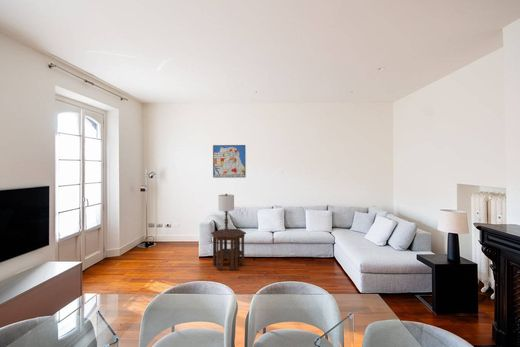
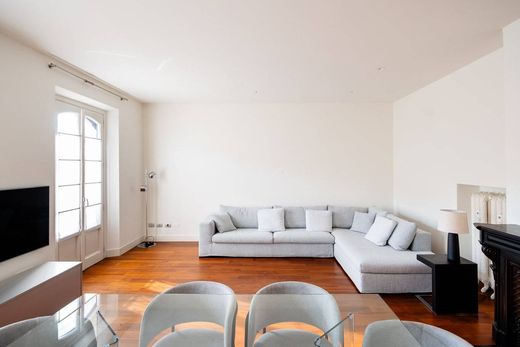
- wall art [212,144,247,179]
- side table [210,228,247,271]
- lamp [217,193,235,232]
